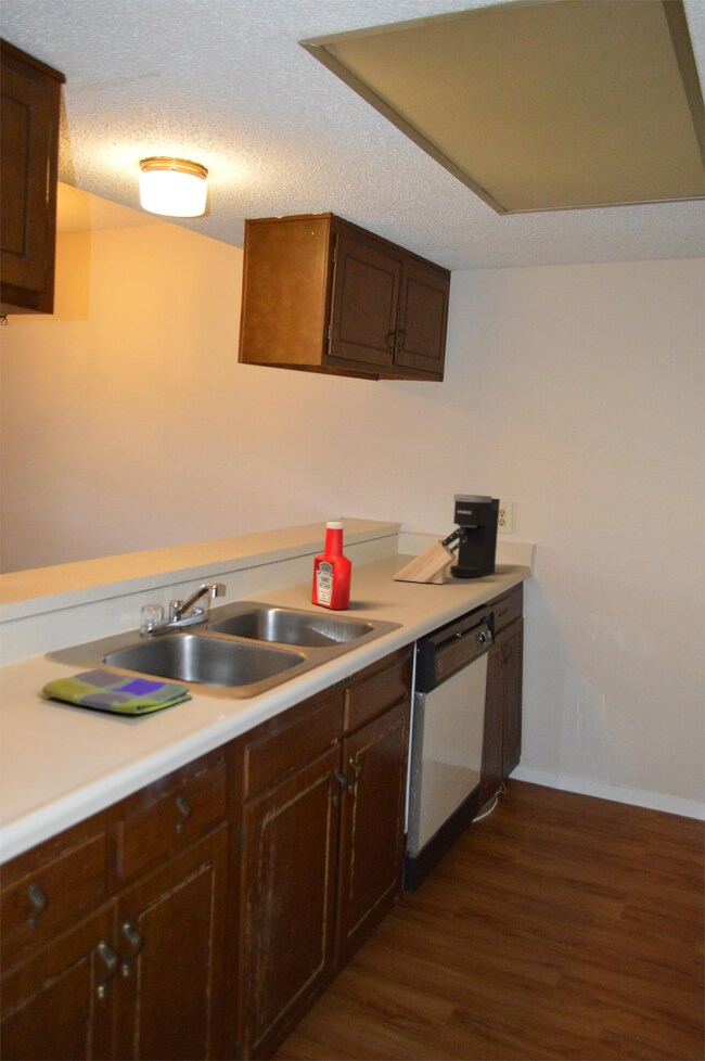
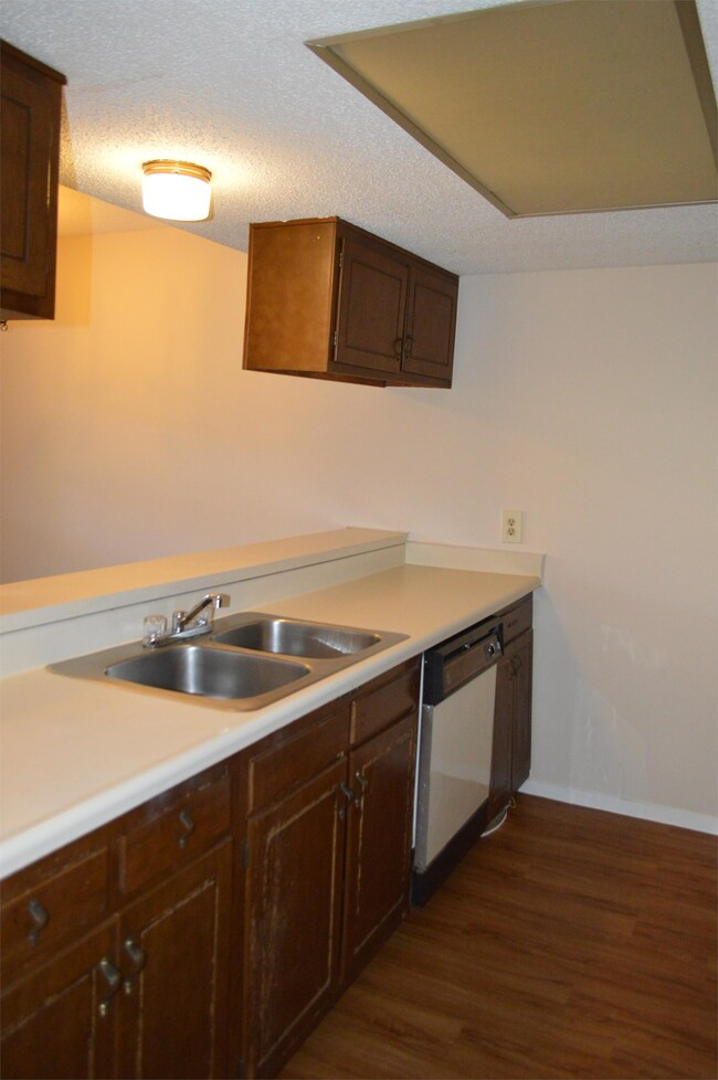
- soap bottle [311,521,352,611]
- knife block [392,527,466,585]
- coffee maker [449,494,501,578]
- dish towel [41,667,194,715]
